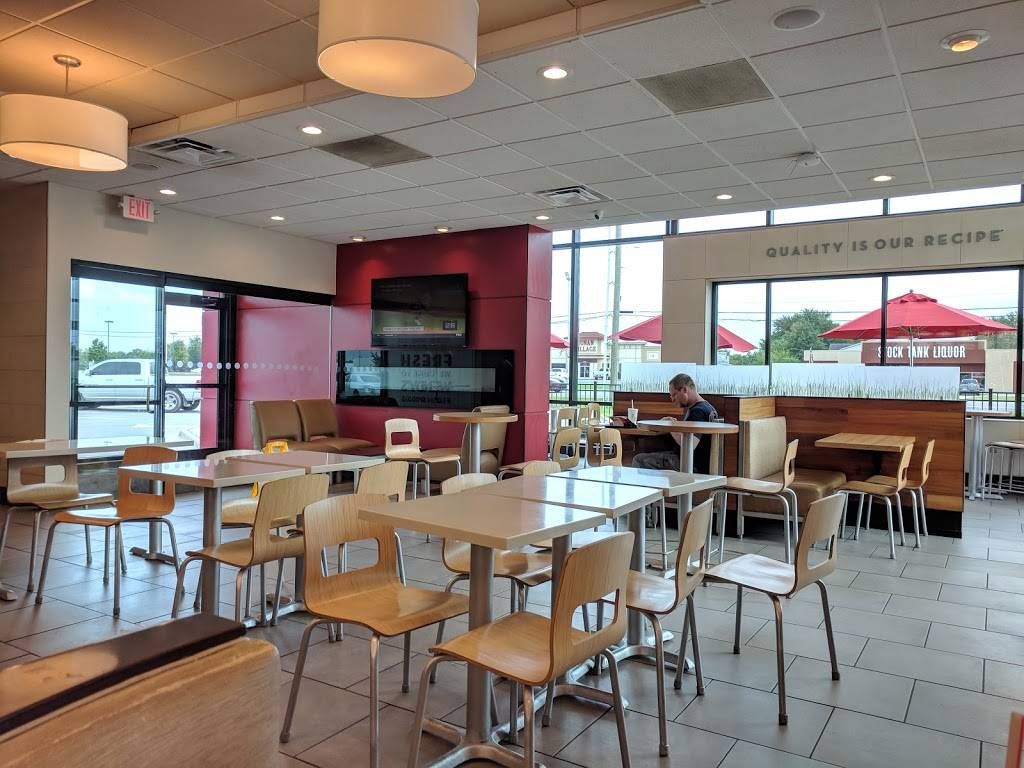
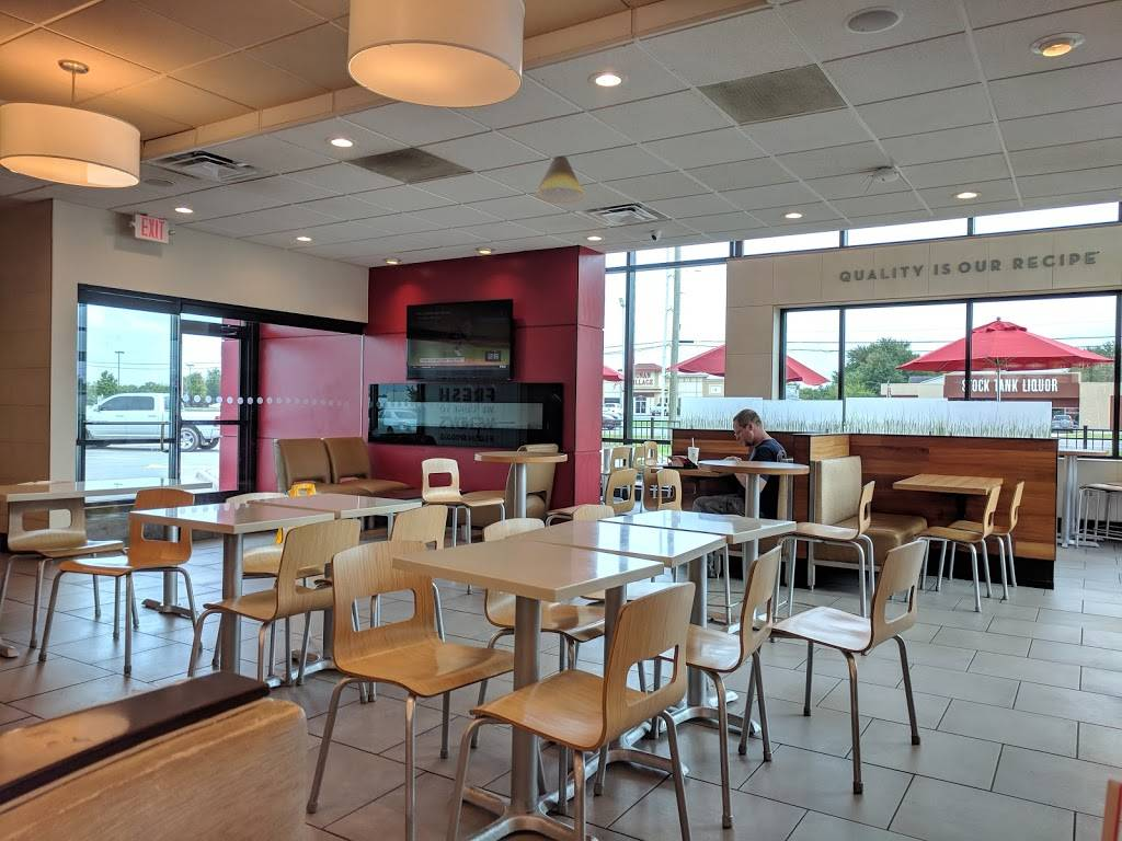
+ lamp shade [535,155,586,204]
